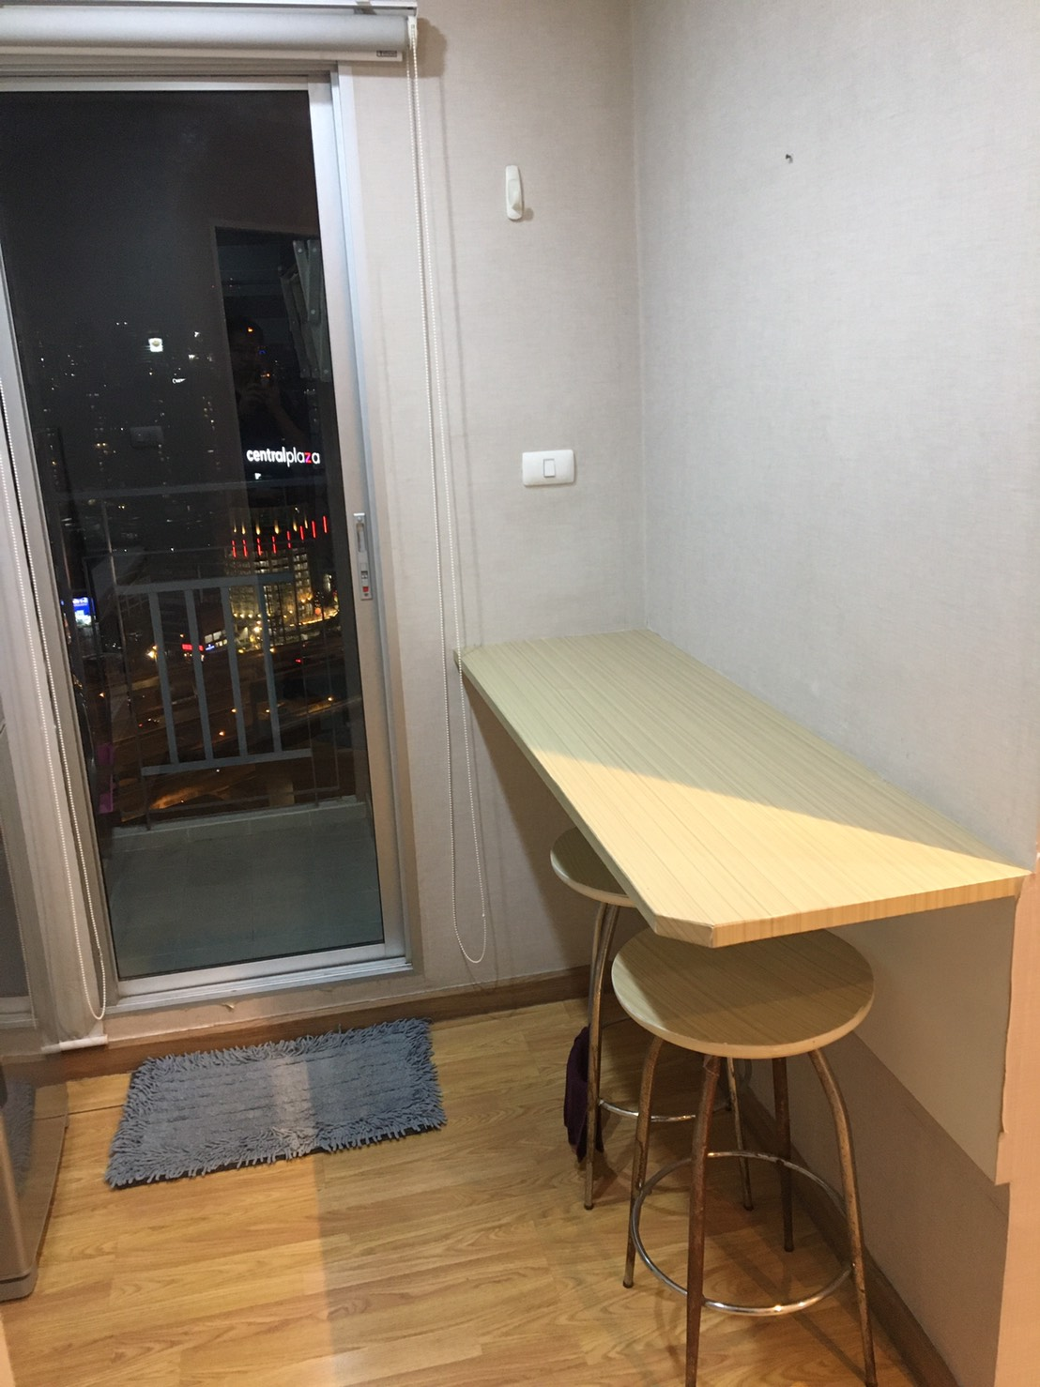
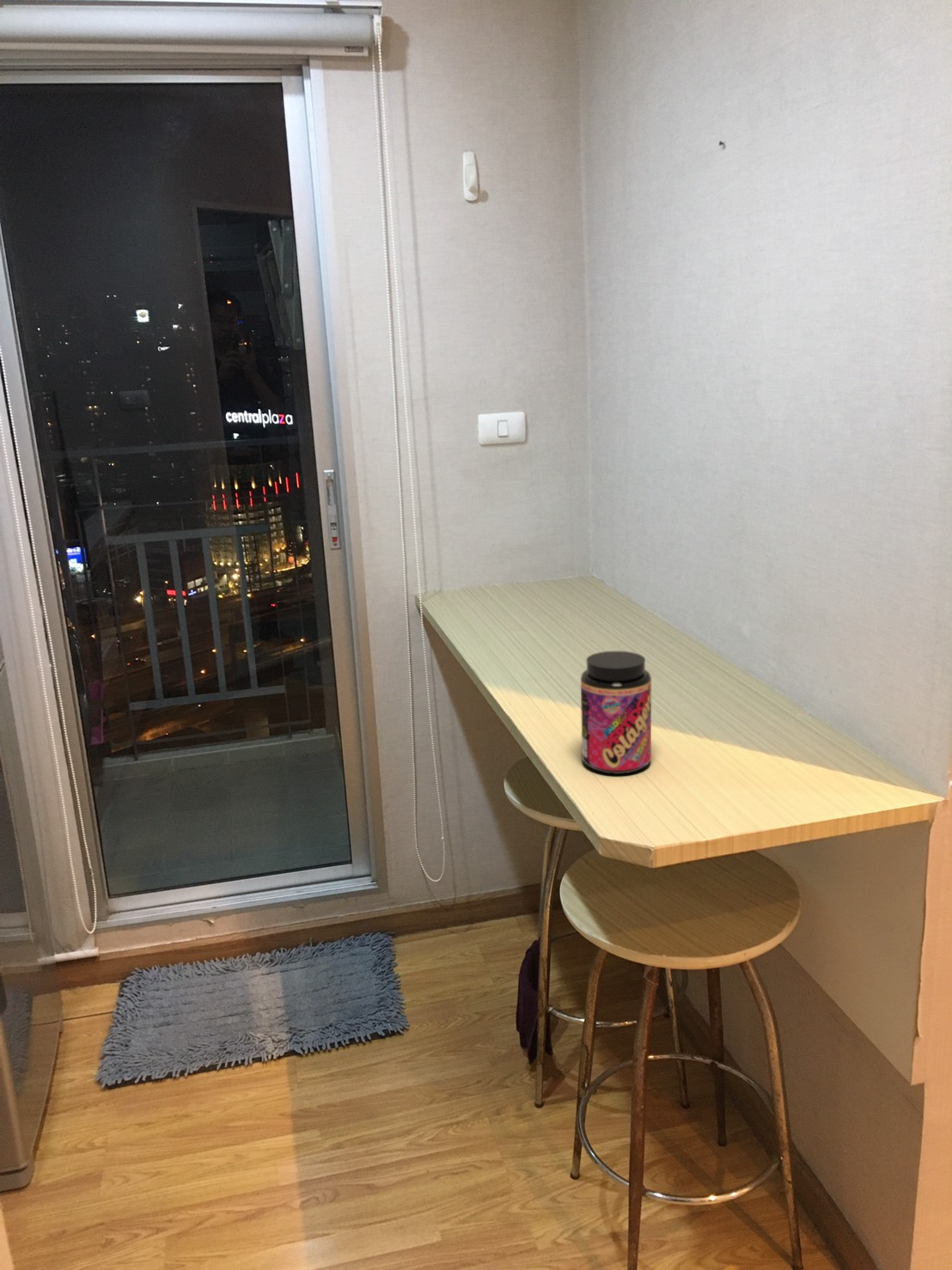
+ jar [580,650,652,775]
